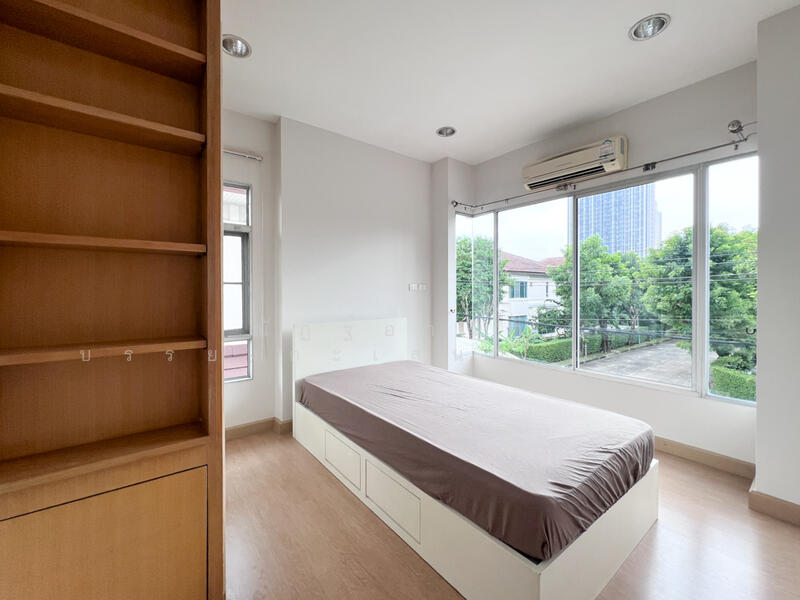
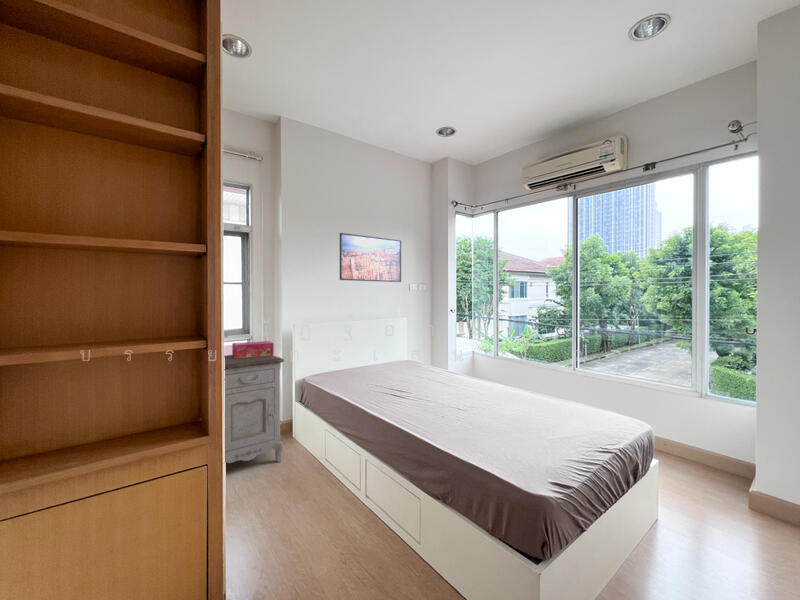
+ tissue box [231,340,275,358]
+ nightstand [224,354,285,464]
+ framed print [339,232,402,283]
